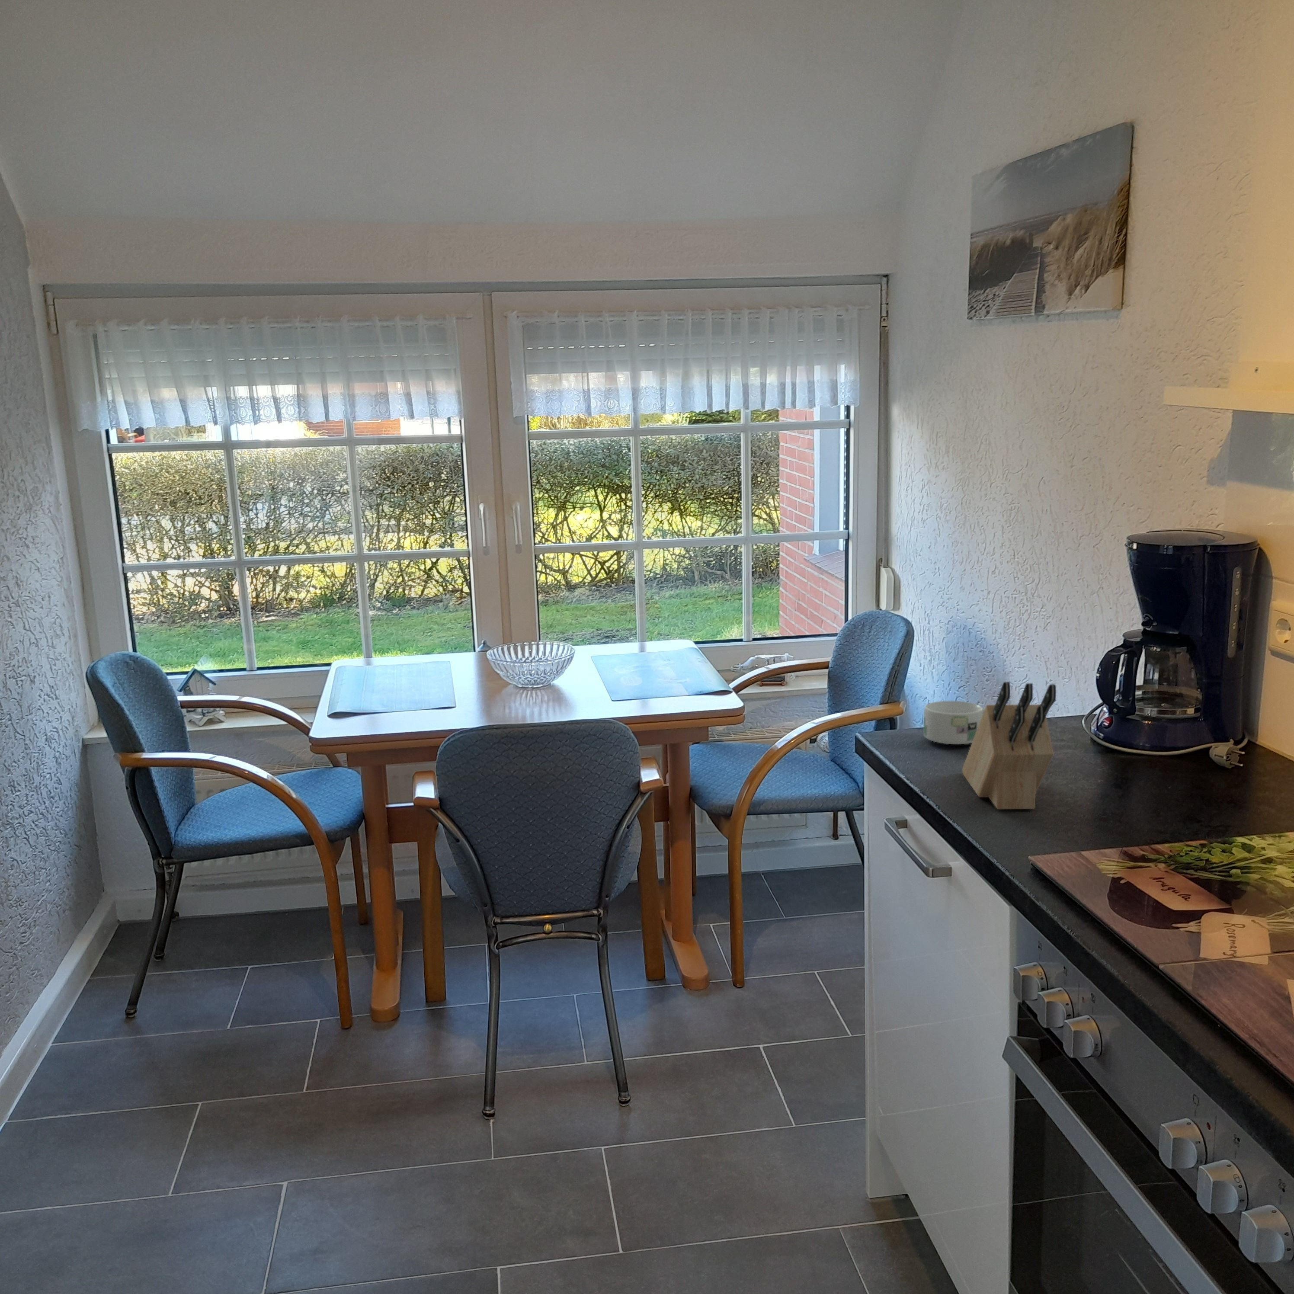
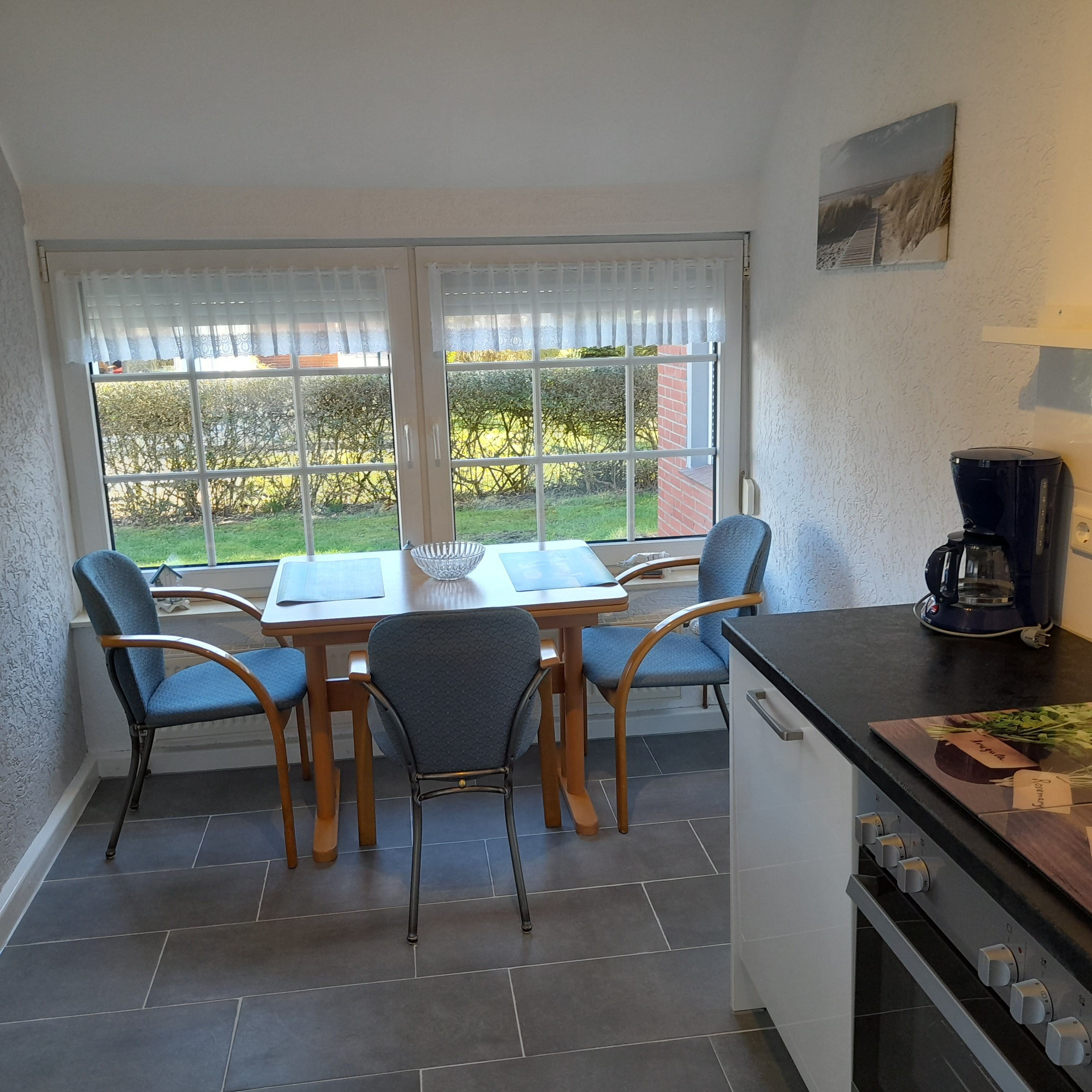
- knife block [962,681,1057,811]
- mug [923,700,985,744]
